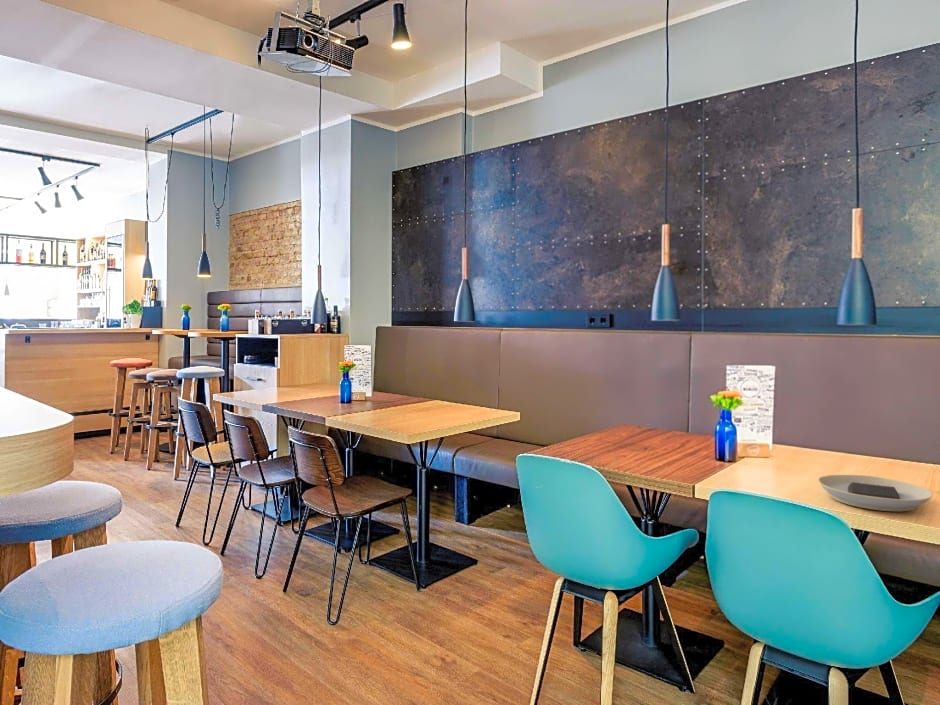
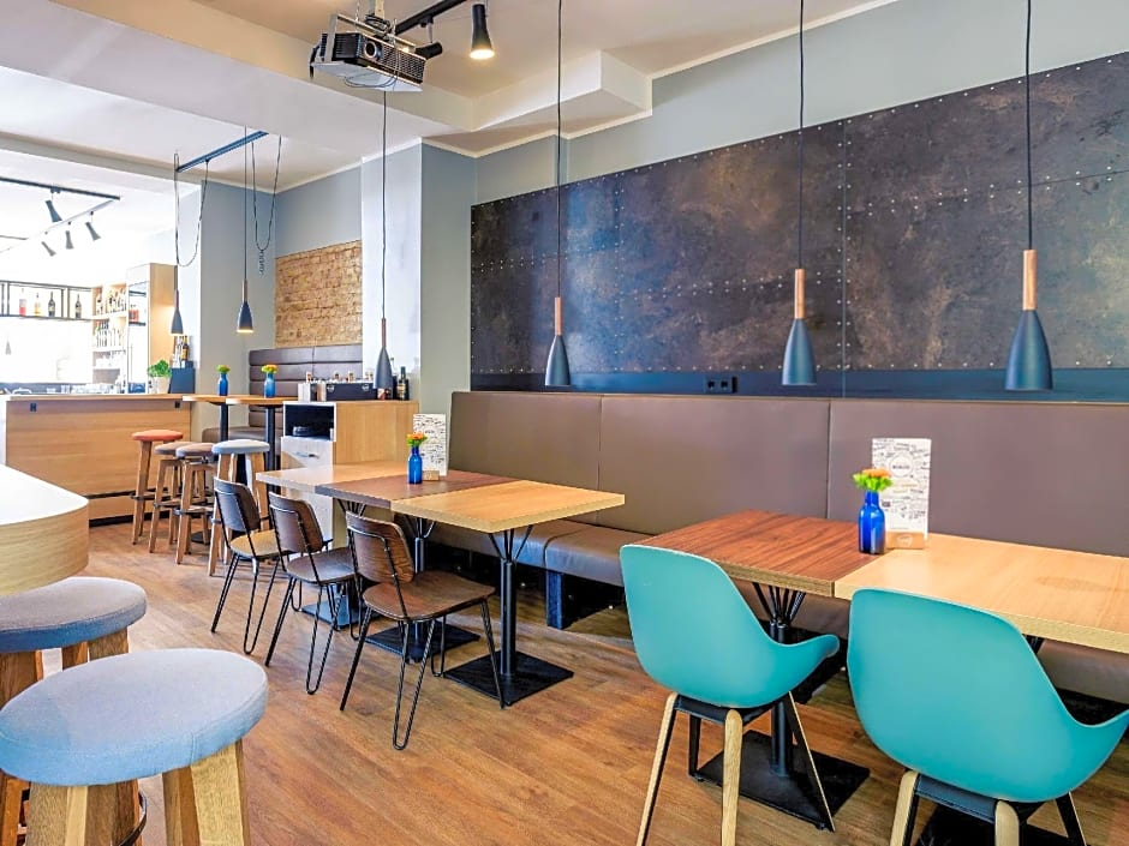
- plate [817,474,934,512]
